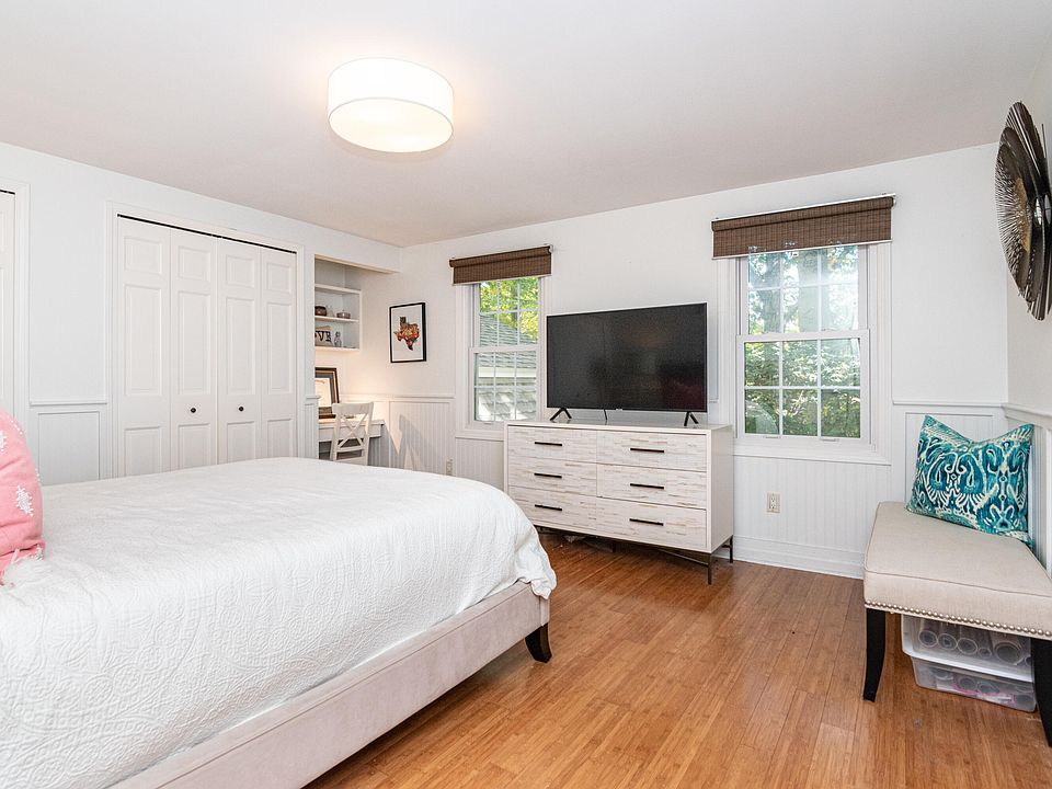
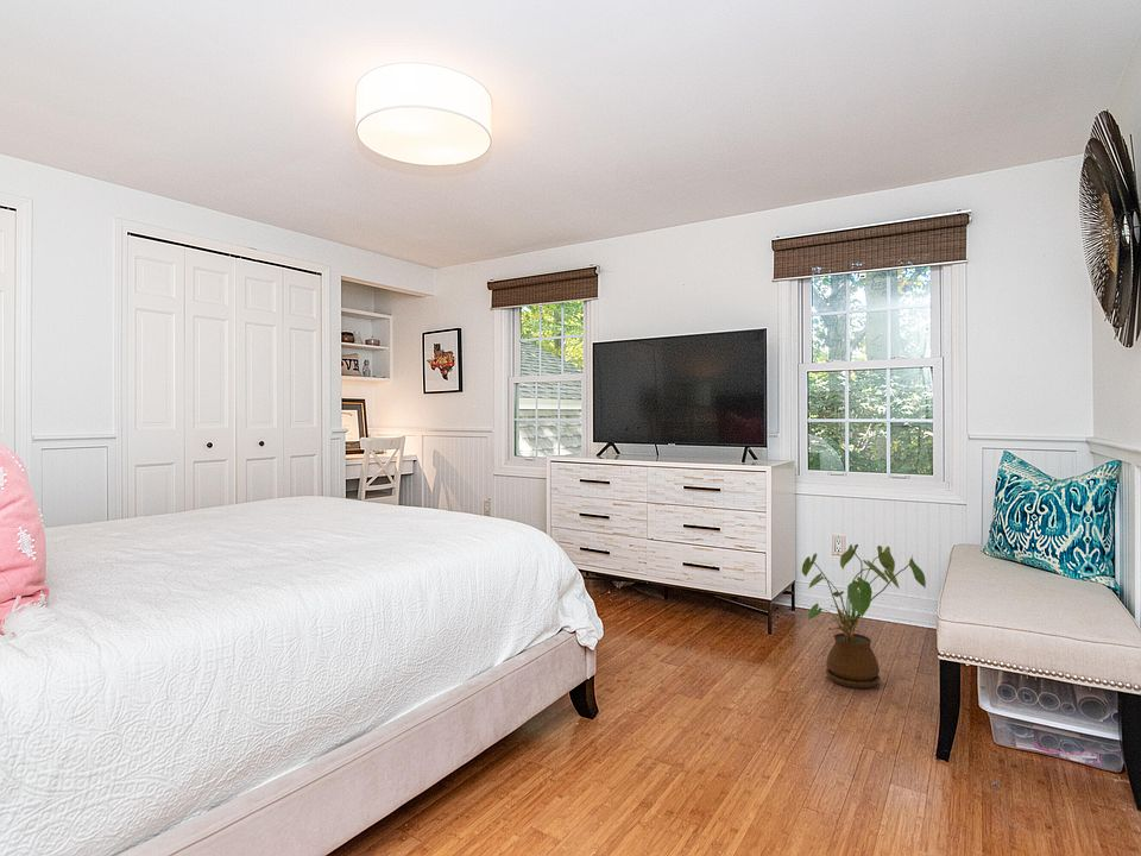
+ house plant [801,543,927,690]
